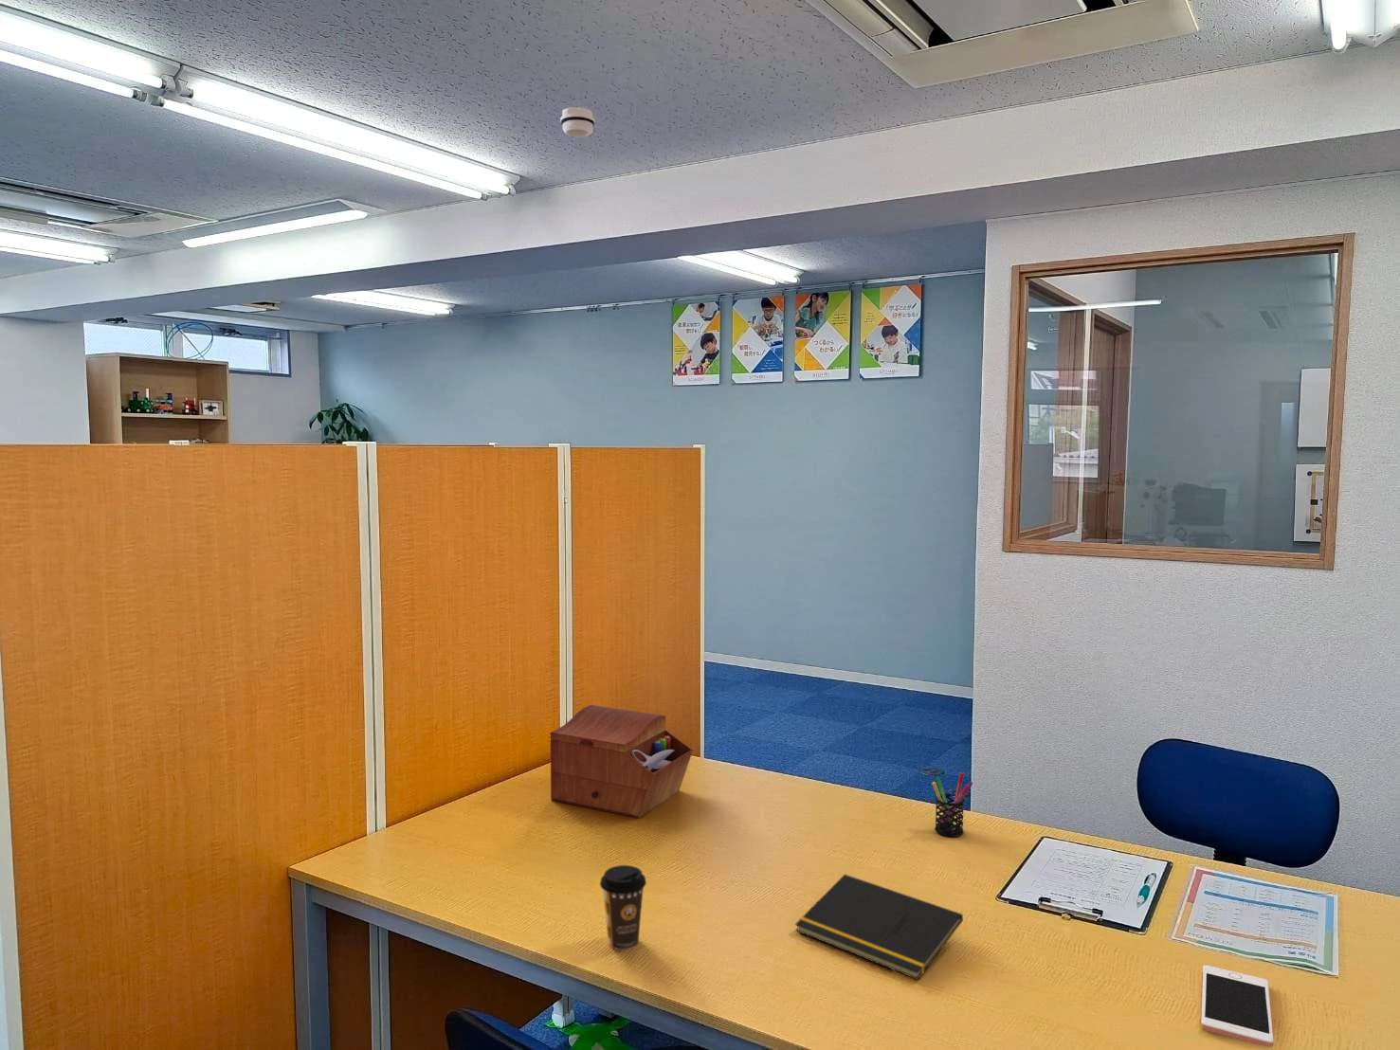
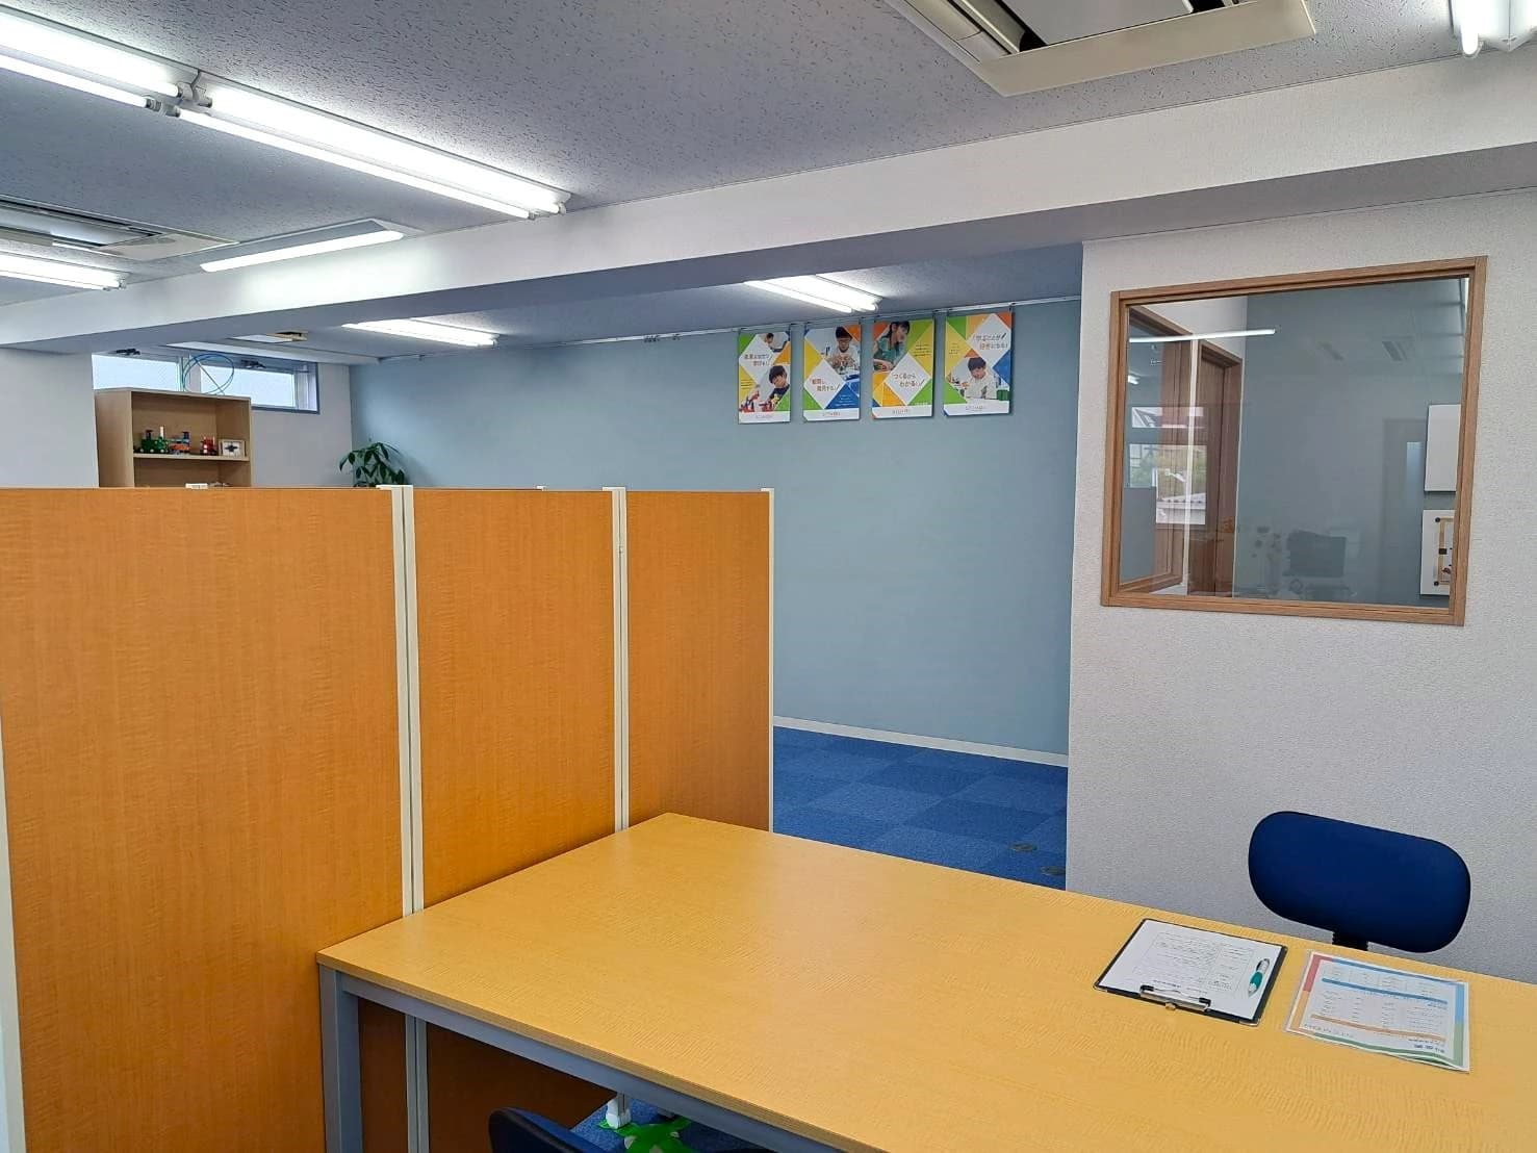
- coffee cup [599,865,648,951]
- cell phone [1200,965,1274,1048]
- sewing box [549,704,694,818]
- notepad [794,872,964,981]
- smoke detector [559,106,596,138]
- pen holder [931,771,973,837]
